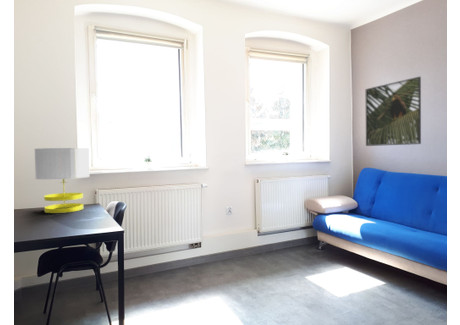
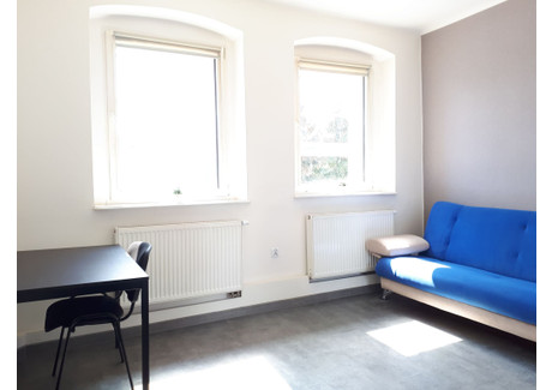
- table lamp [34,147,91,214]
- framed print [364,75,422,147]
